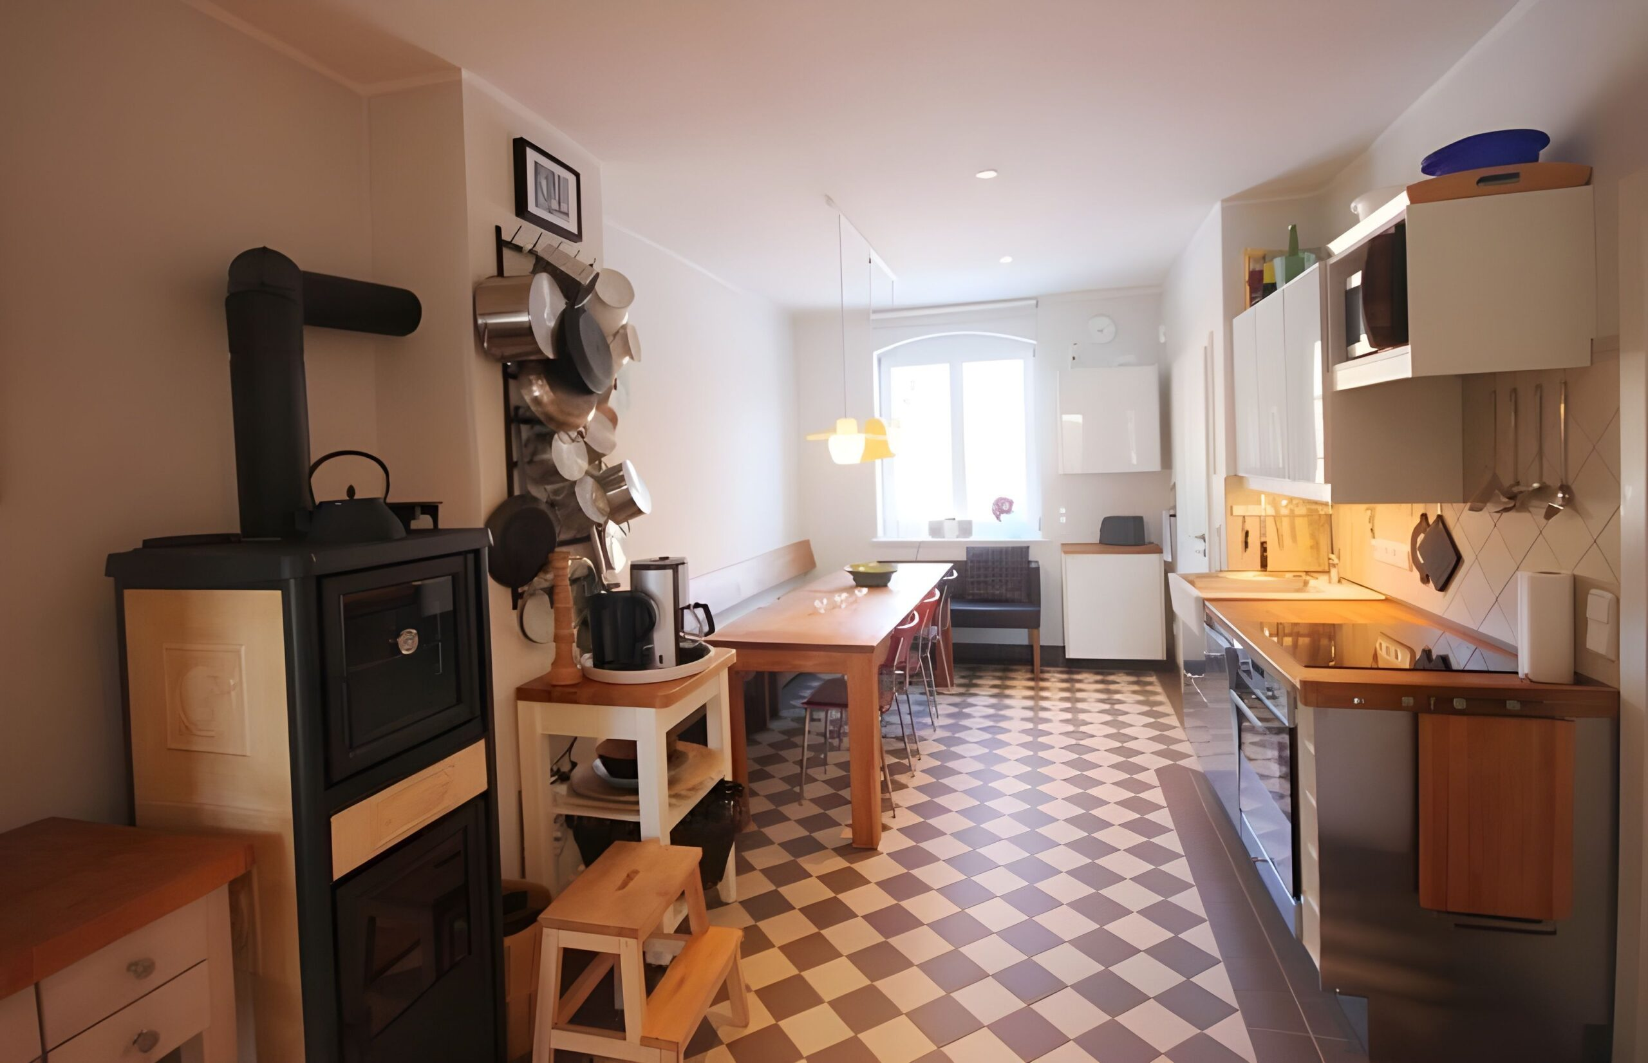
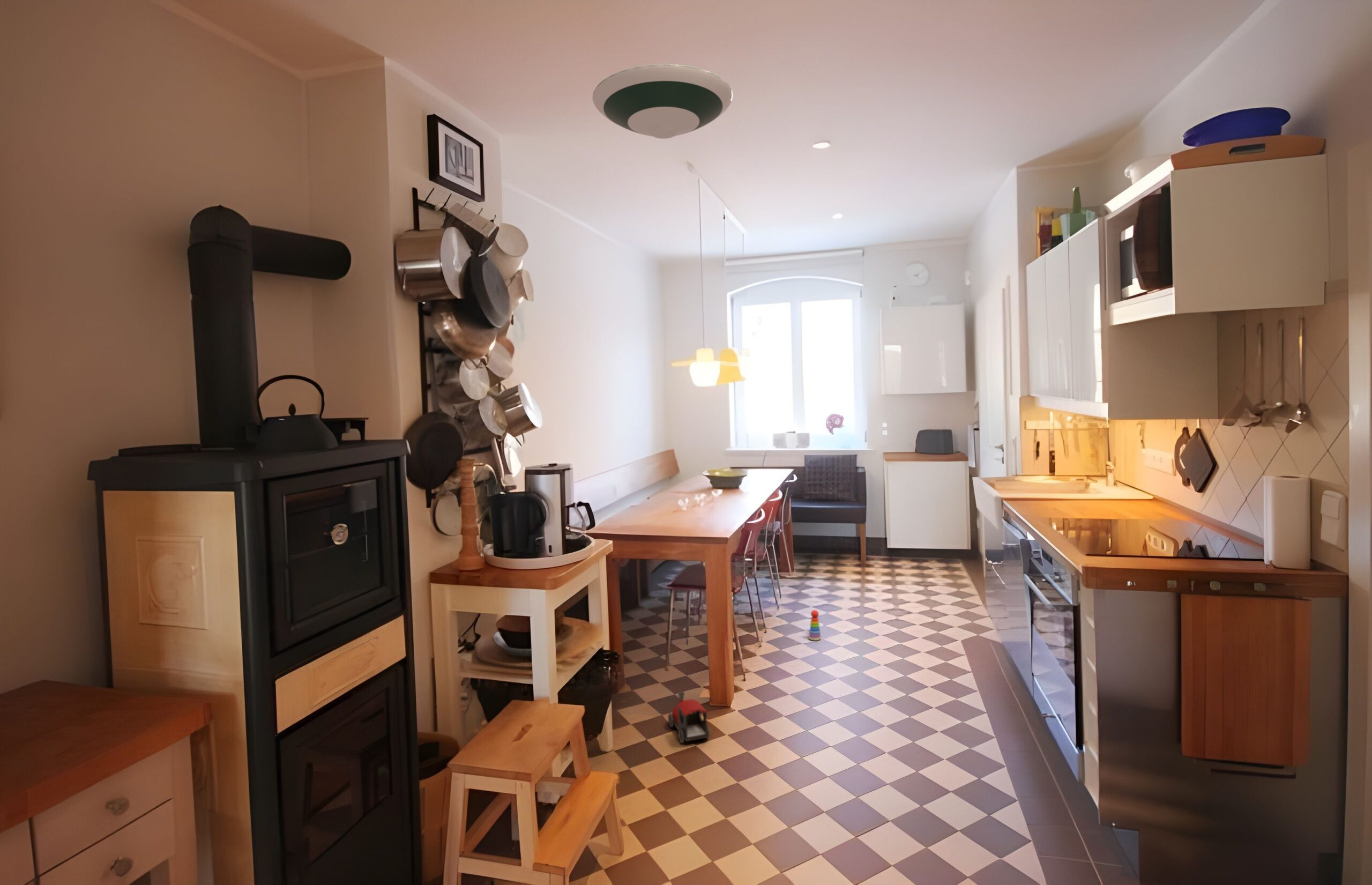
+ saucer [592,64,734,139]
+ toy train [667,691,710,743]
+ stacking toy [808,609,822,641]
